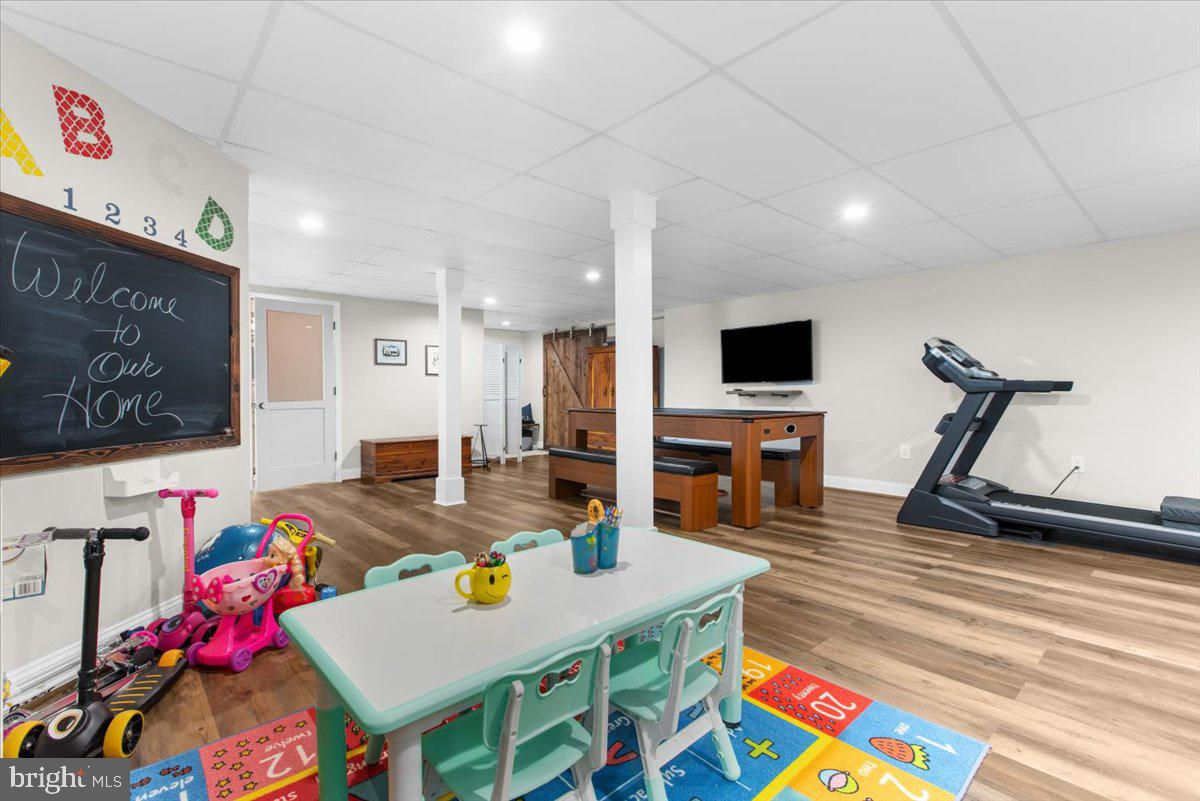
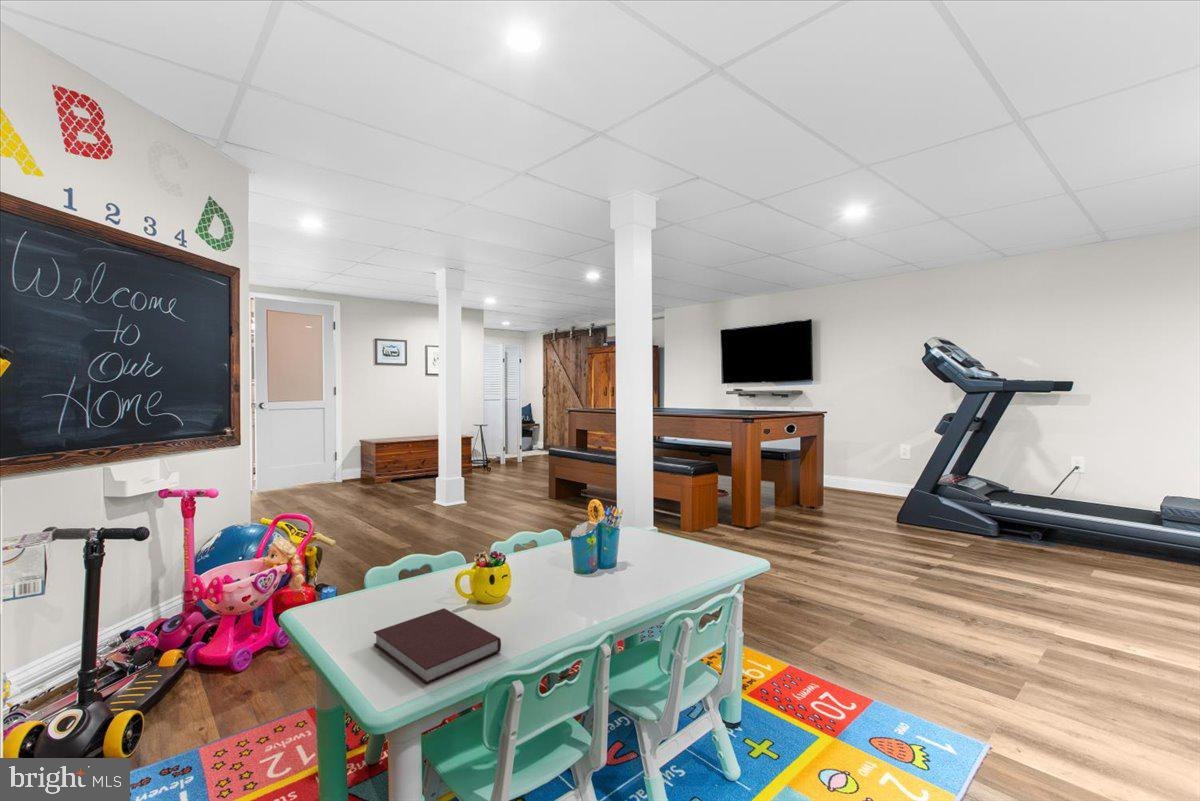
+ notebook [373,607,502,685]
